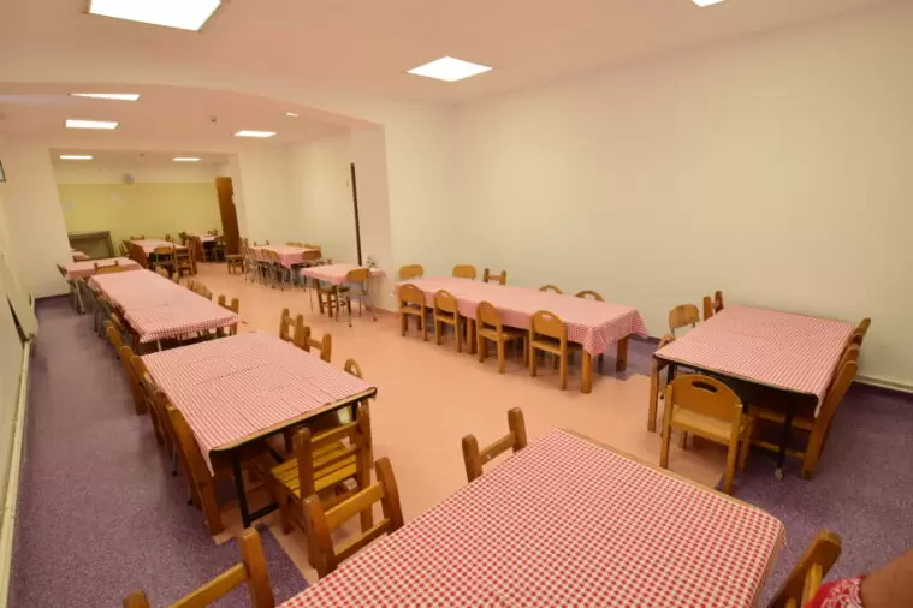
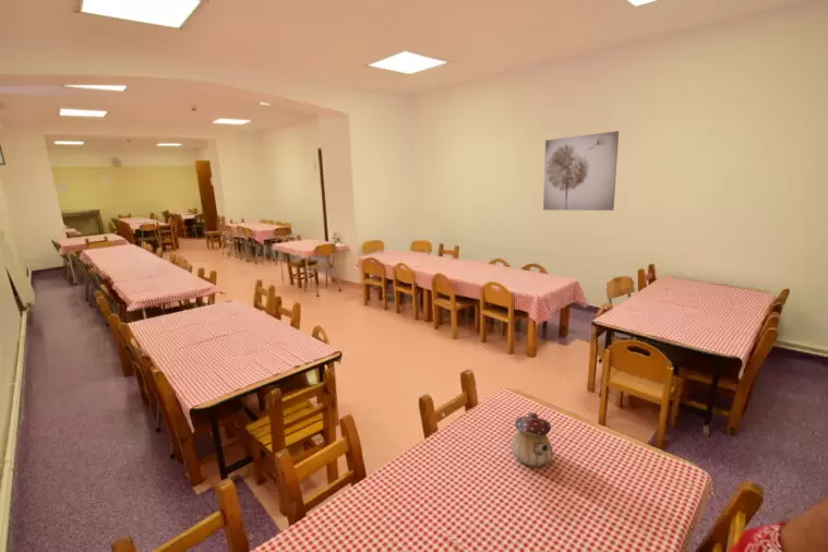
+ teapot [512,412,554,467]
+ wall art [542,130,620,212]
